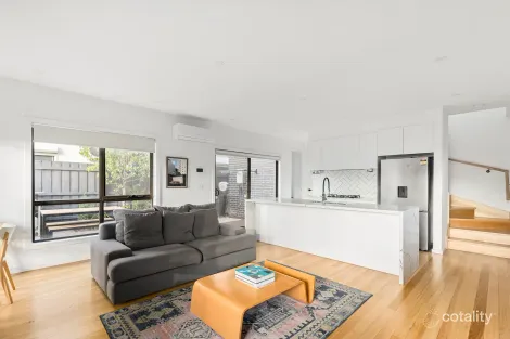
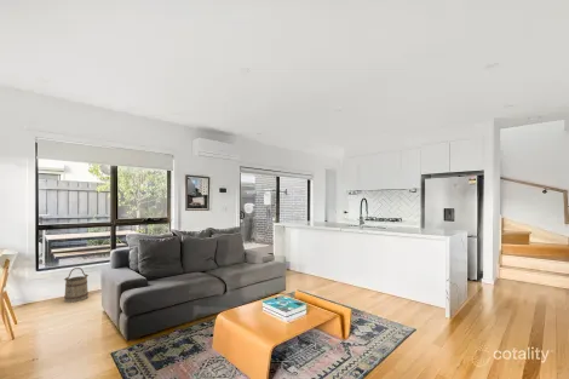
+ bucket [63,266,90,304]
